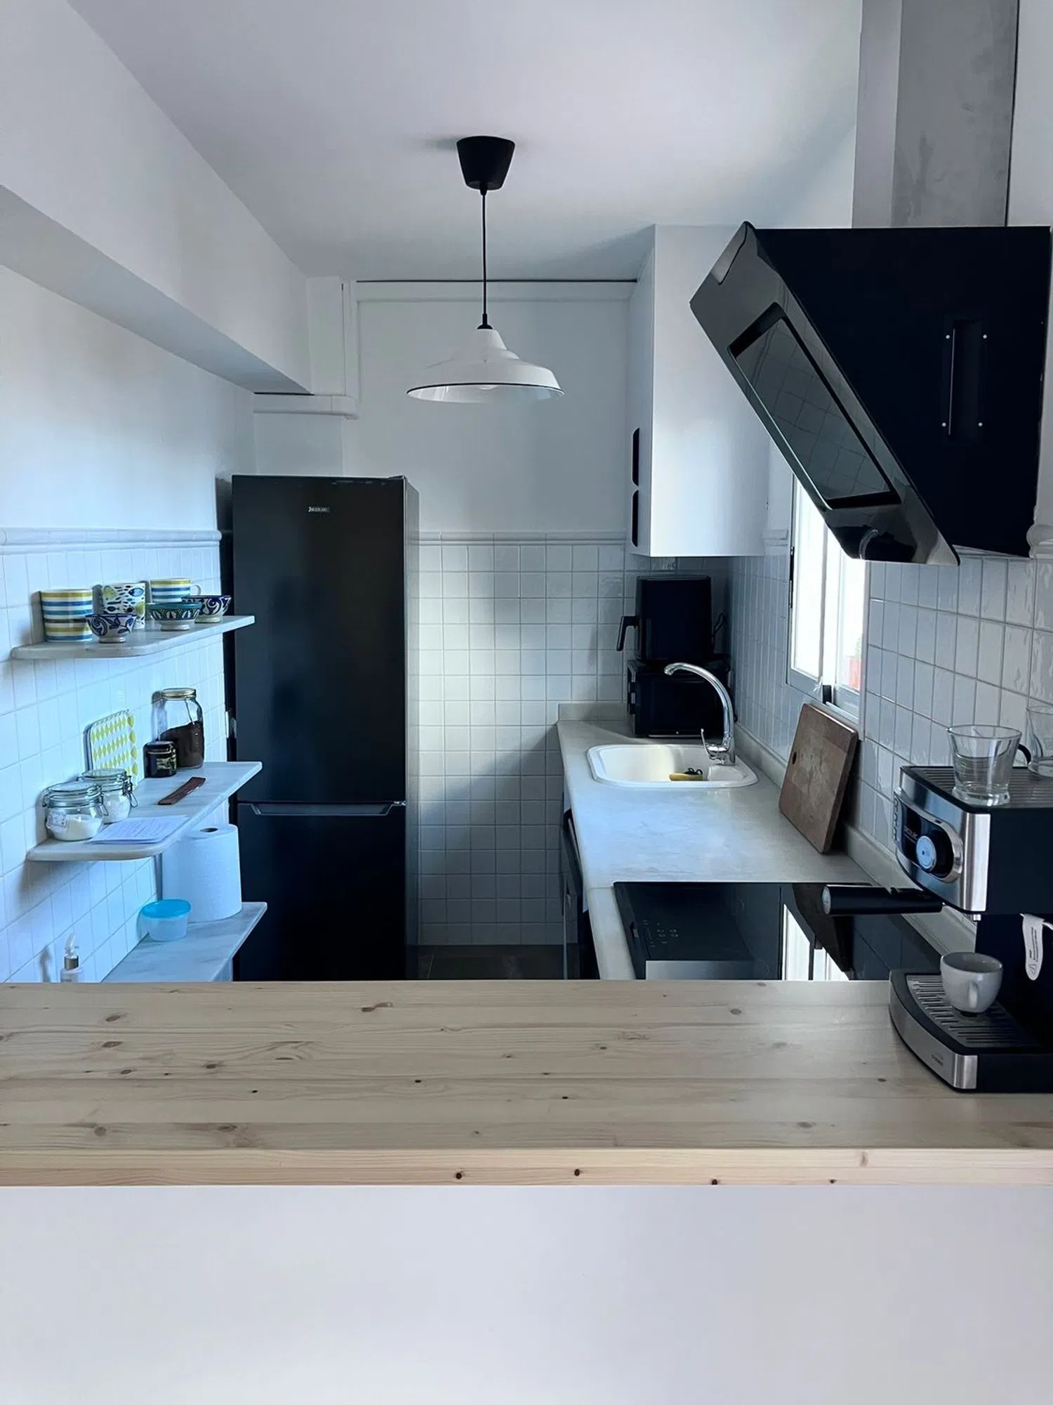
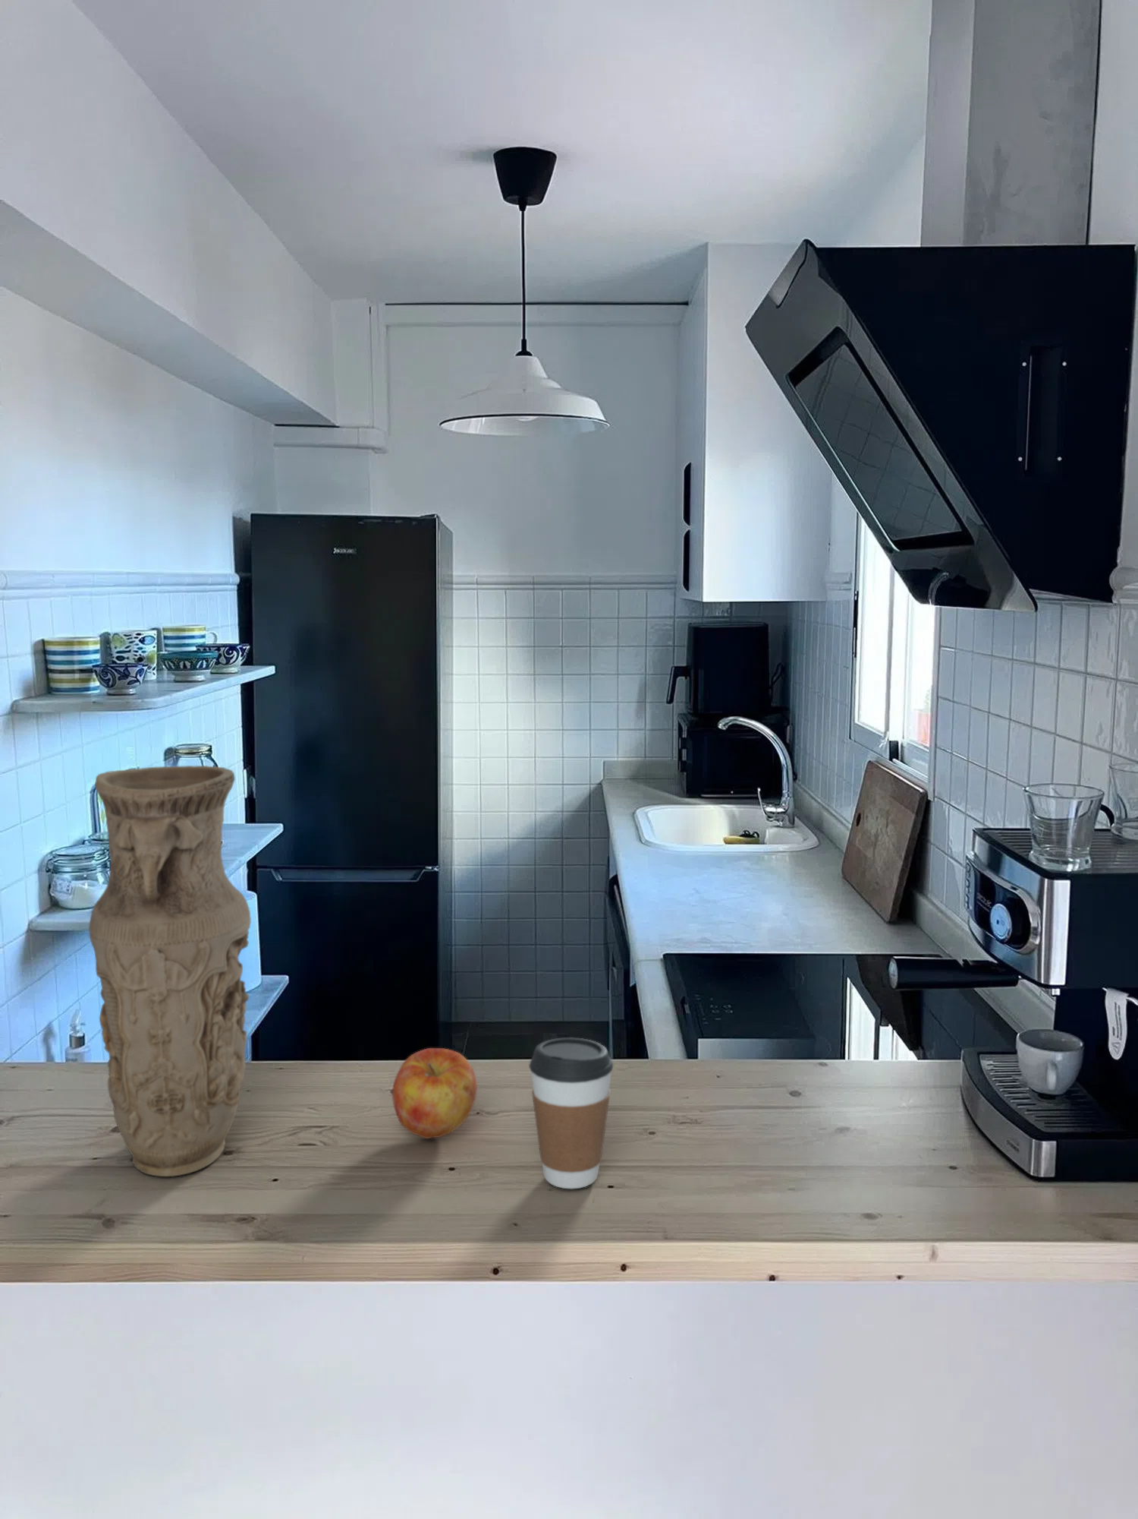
+ vase [88,764,252,1177]
+ apple [391,1048,478,1139]
+ coffee cup [528,1037,613,1189]
